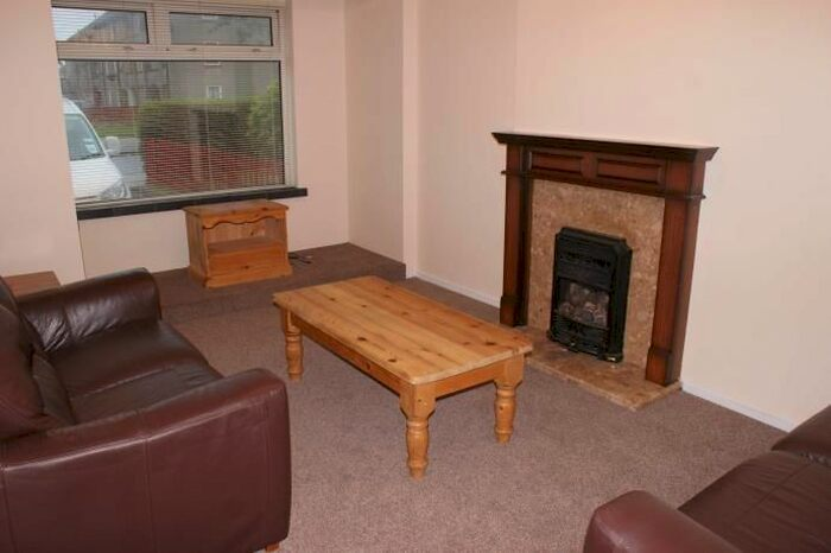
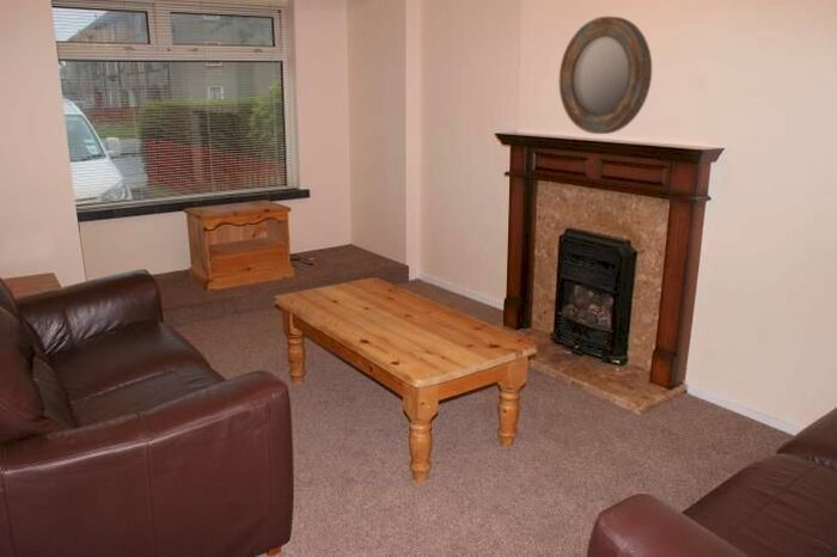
+ home mirror [557,16,653,135]
